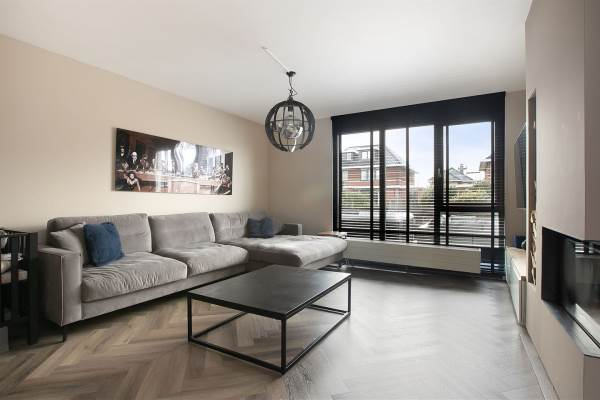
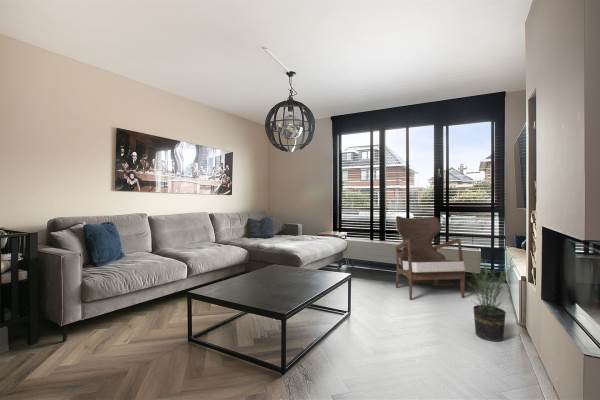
+ potted plant [466,258,521,342]
+ armchair [395,215,466,300]
